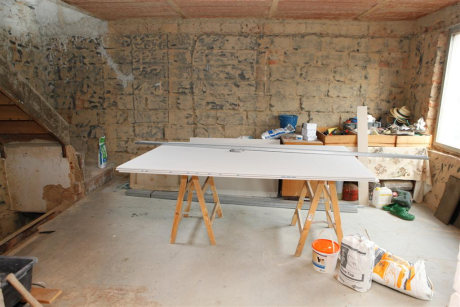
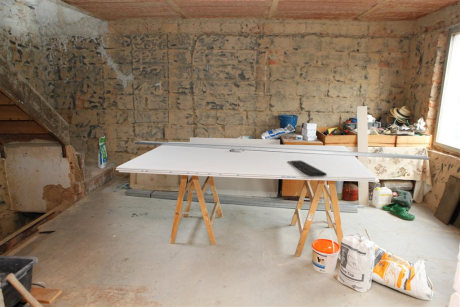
+ keyboard [287,159,328,177]
